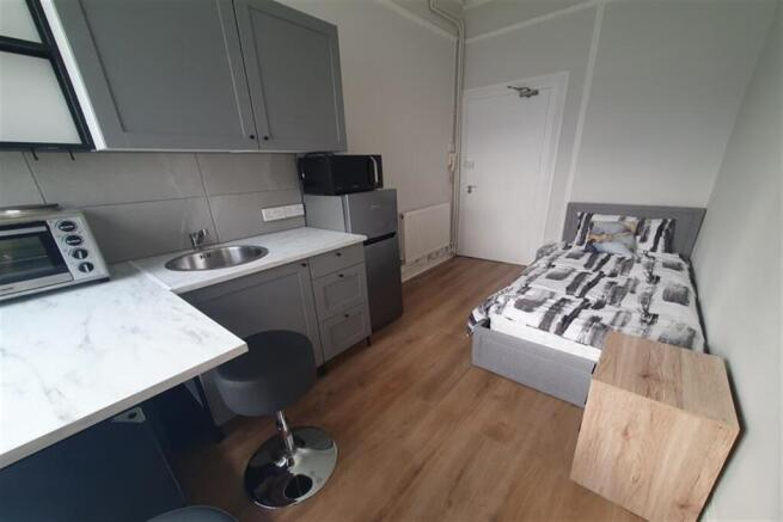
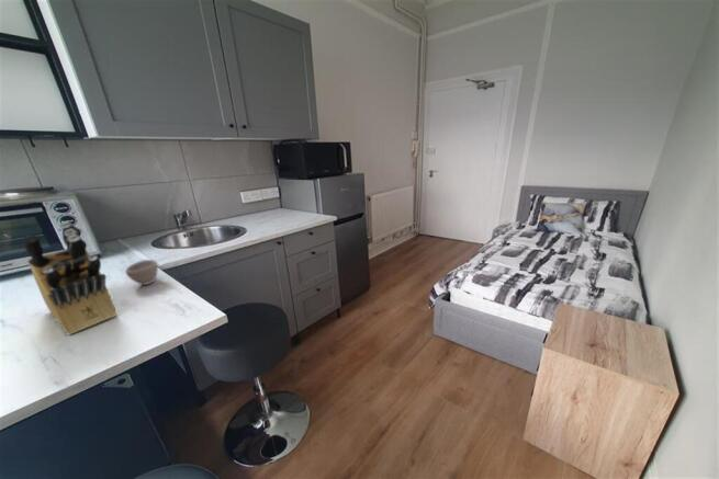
+ knife block [23,220,119,337]
+ cup [124,259,159,286]
